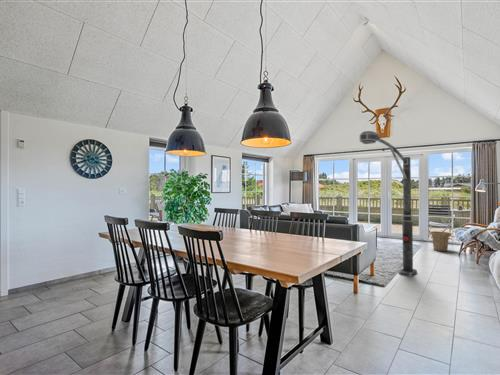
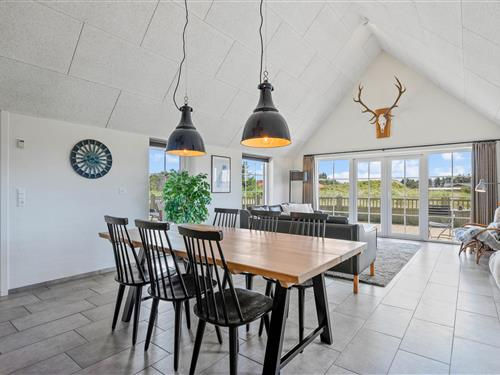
- floor lamp [359,130,418,277]
- basket [428,230,453,252]
